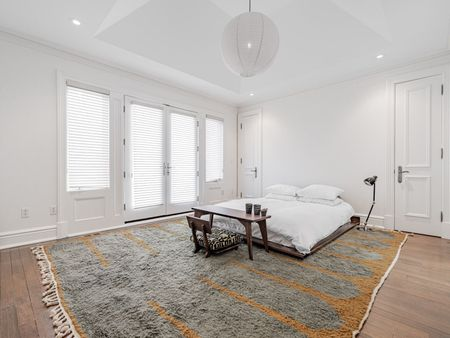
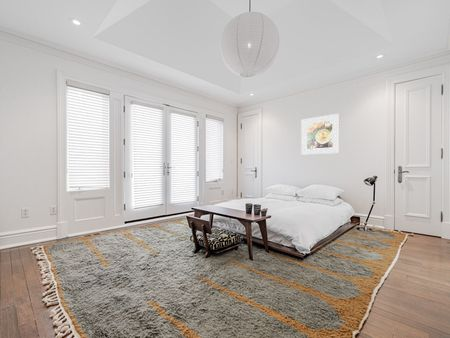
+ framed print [300,113,340,156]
